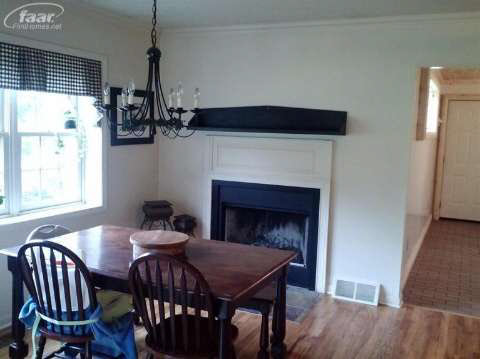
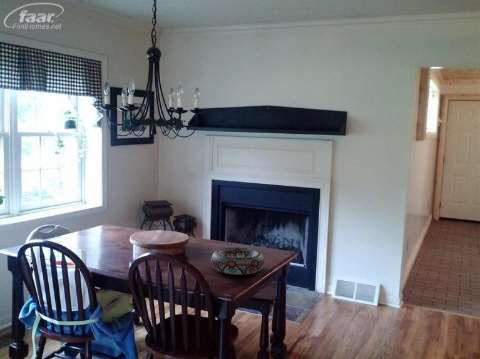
+ decorative bowl [210,246,265,276]
